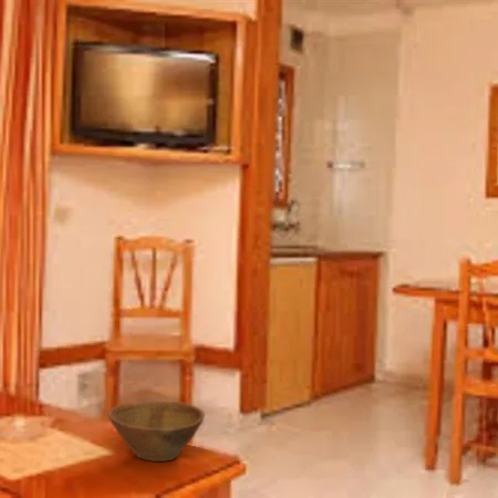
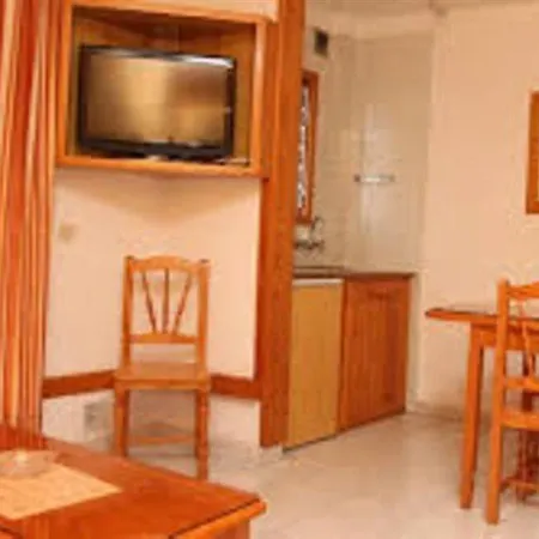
- bowl [107,400,206,463]
